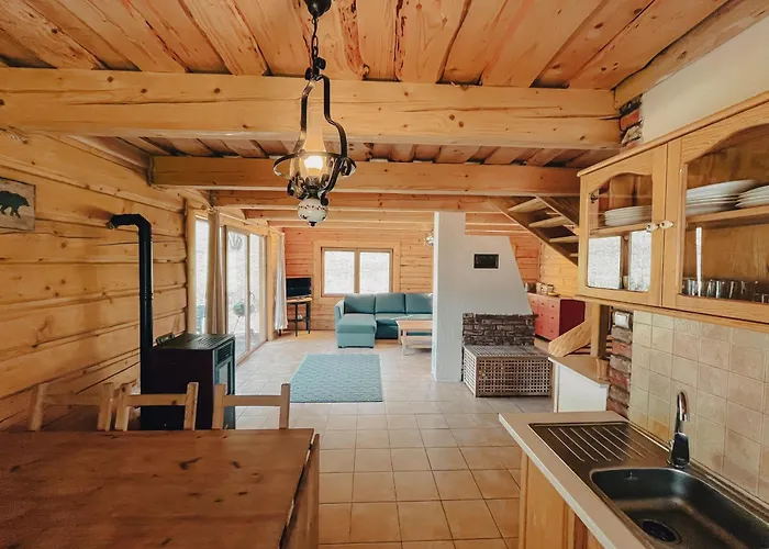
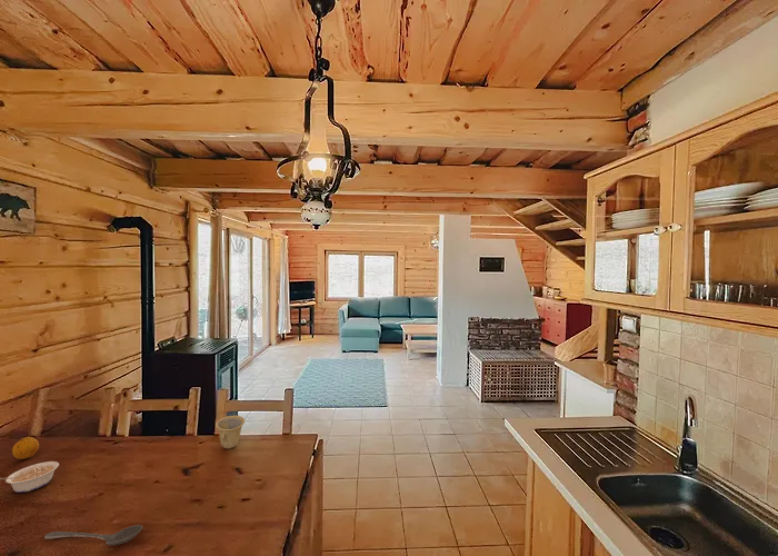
+ cup [215,415,246,449]
+ stirrer [43,524,143,546]
+ fruit [11,436,40,460]
+ legume [0,460,60,494]
